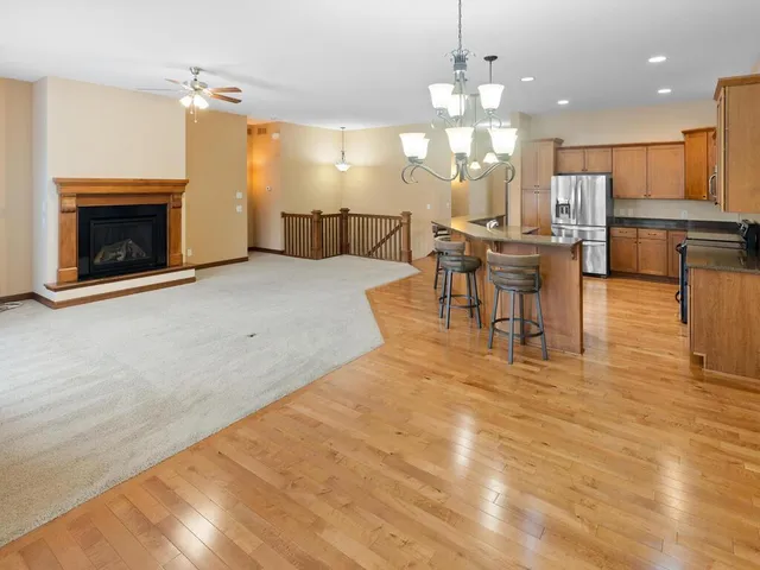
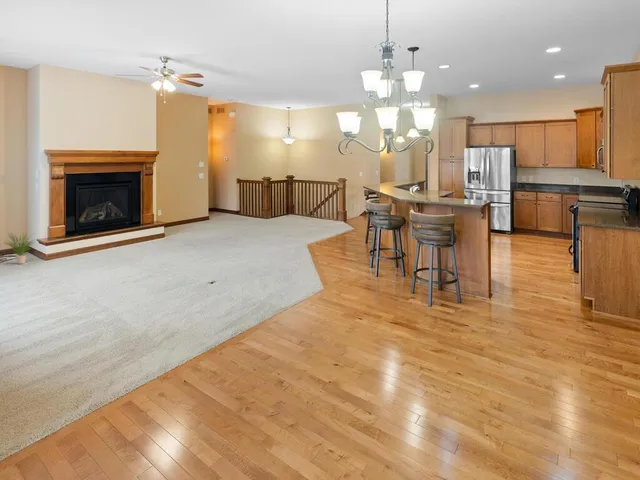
+ potted plant [3,232,36,265]
